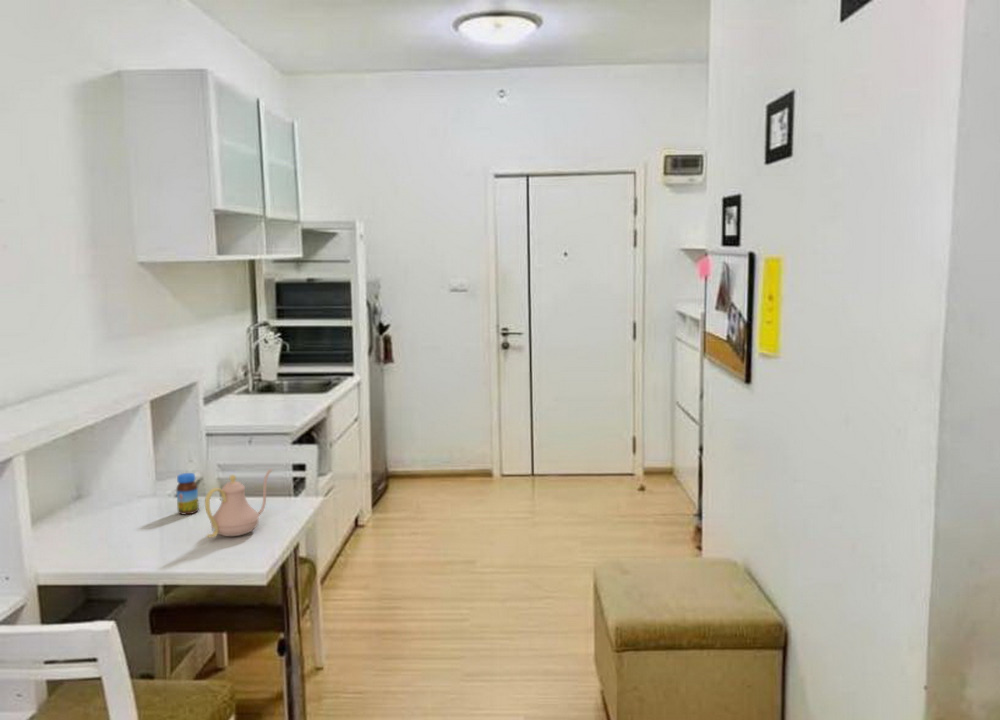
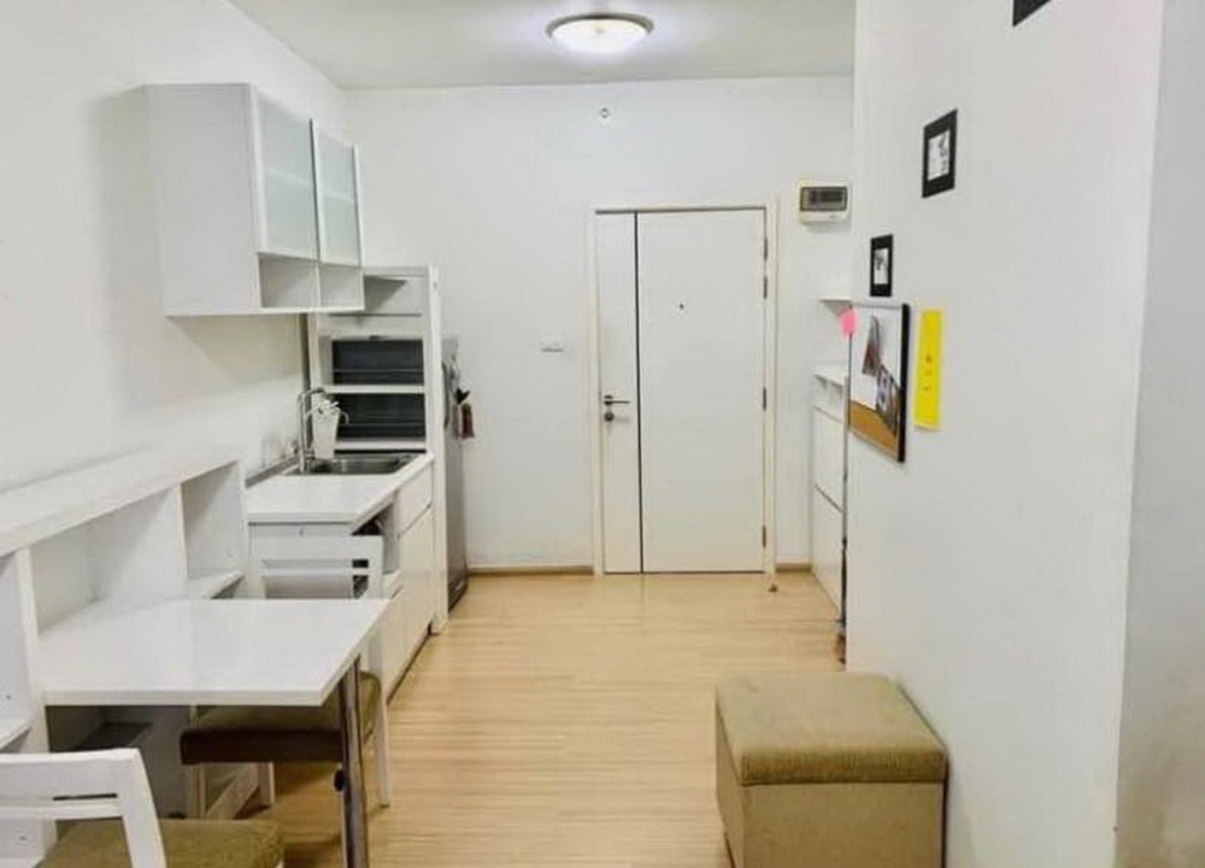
- jar [175,472,200,515]
- teapot [204,468,274,539]
